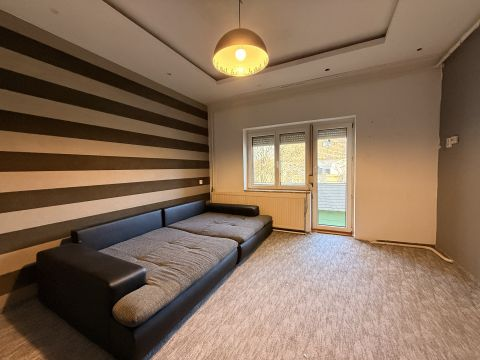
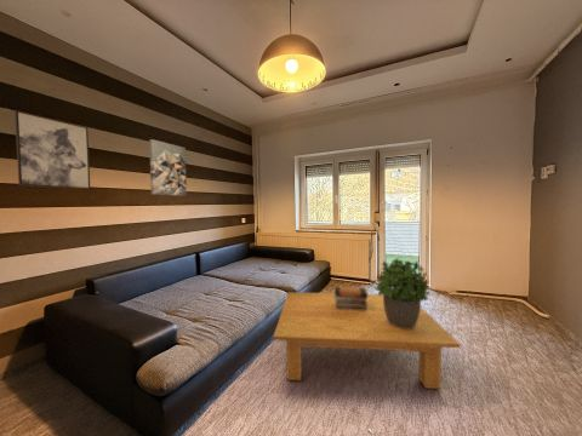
+ wall art [13,109,91,190]
+ potted plant [375,257,432,328]
+ coffee table [273,291,461,390]
+ book stack [333,286,369,311]
+ wall art [148,138,188,197]
